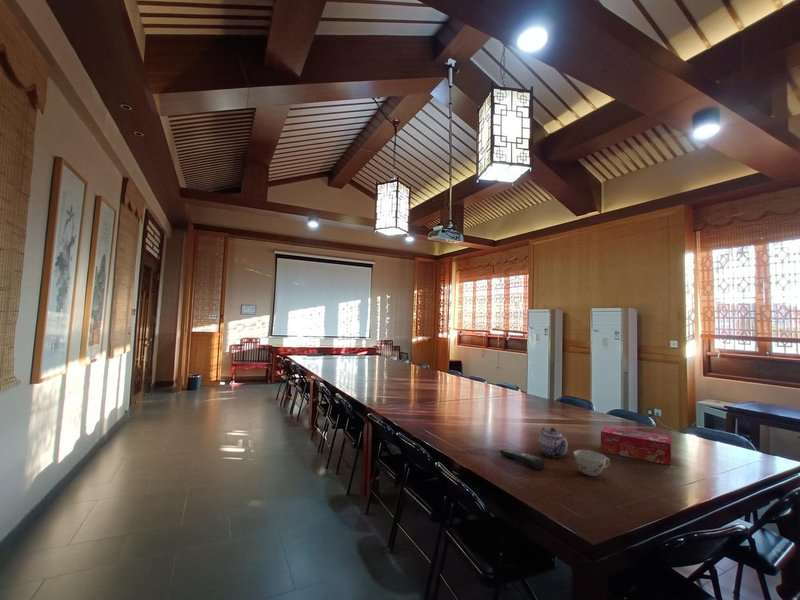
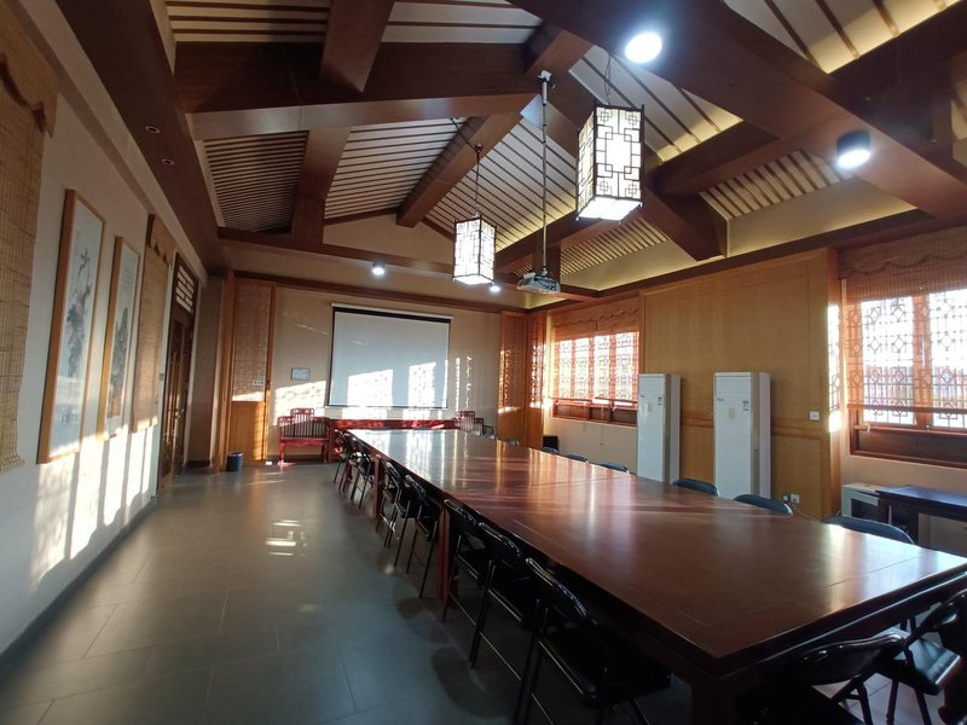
- teacup [573,449,611,477]
- tissue box [600,425,672,466]
- teapot [537,426,569,459]
- remote control [499,448,546,471]
